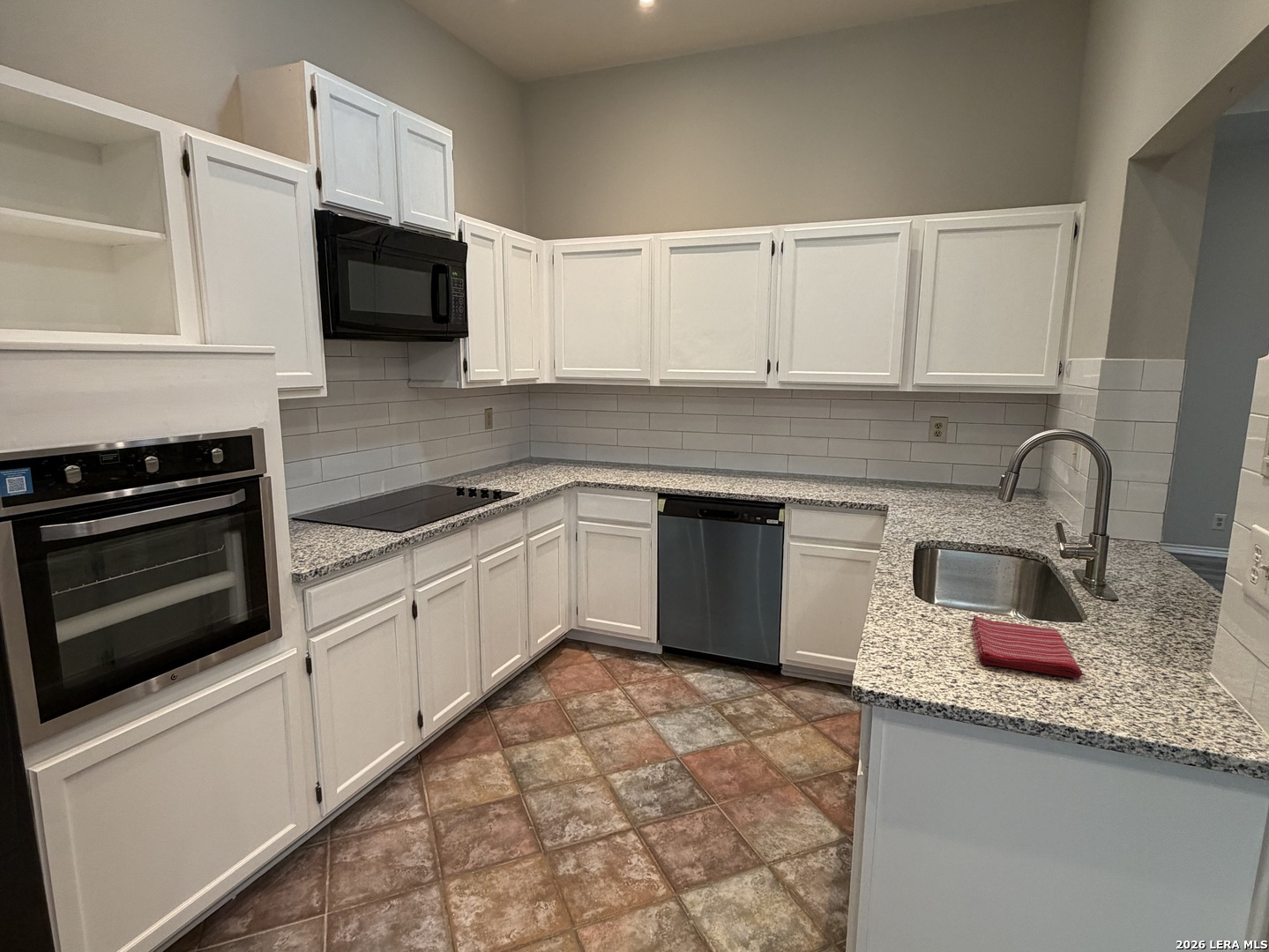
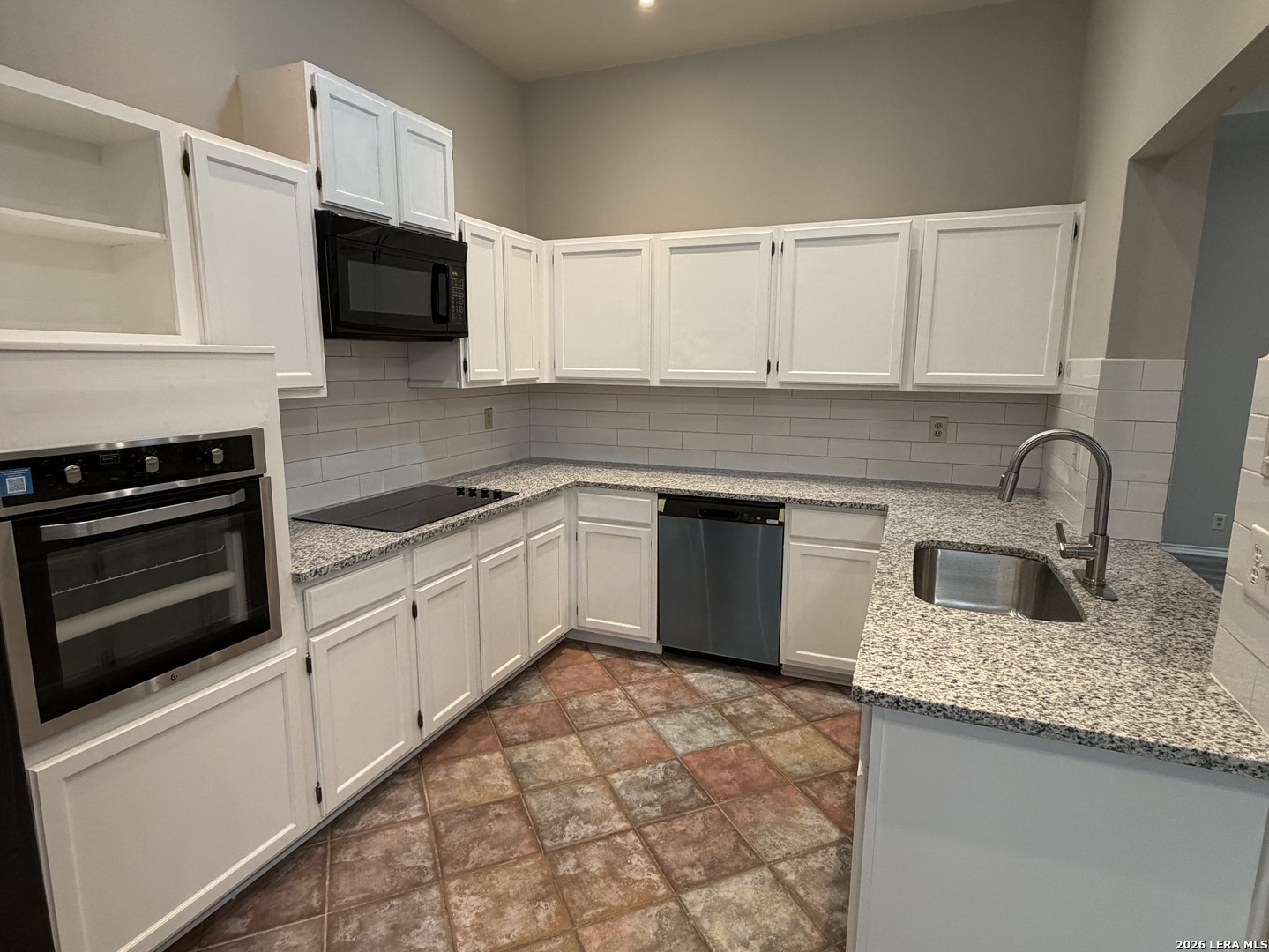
- dish towel [971,615,1083,679]
